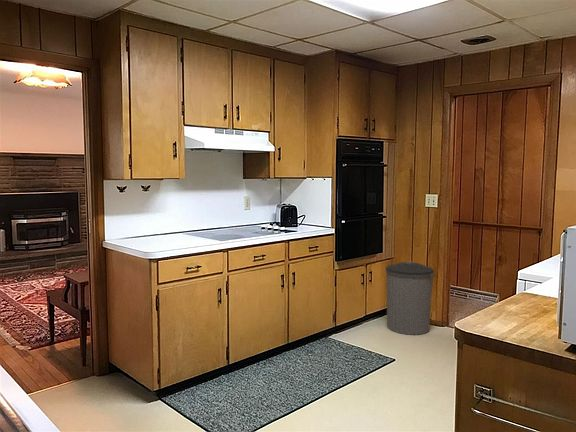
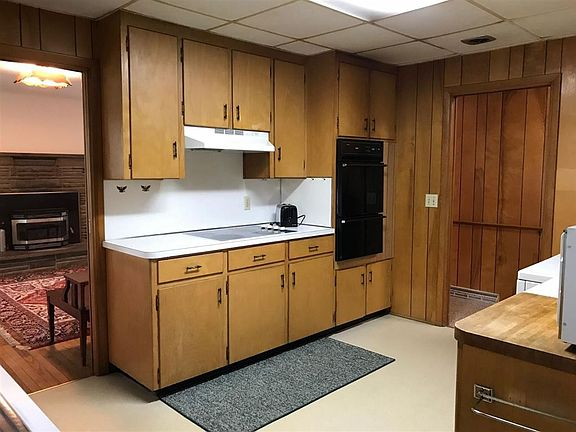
- trash can [385,260,436,336]
